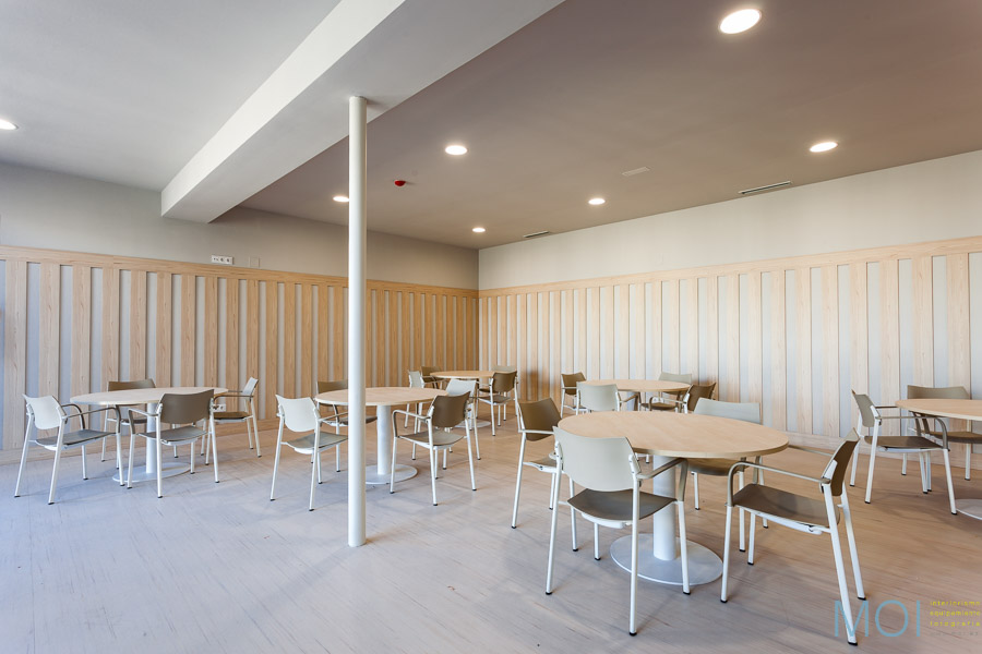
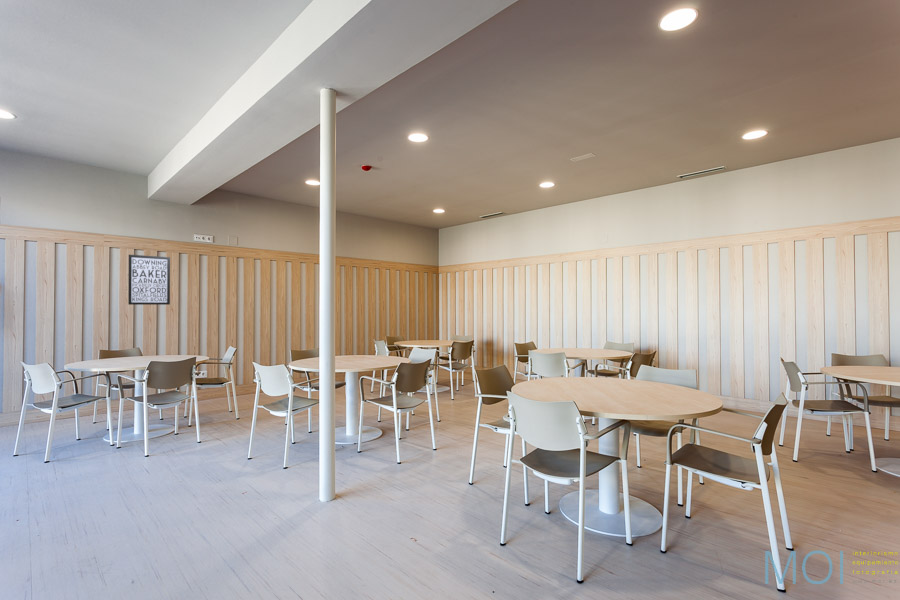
+ wall art [127,254,171,306]
